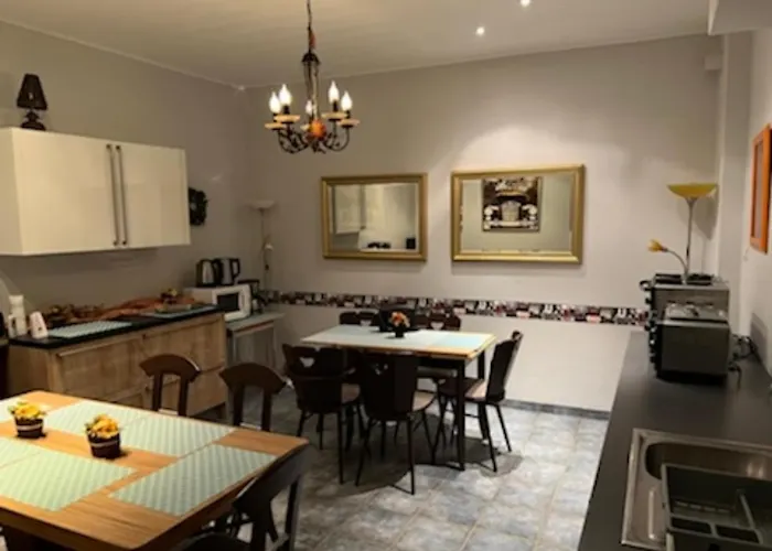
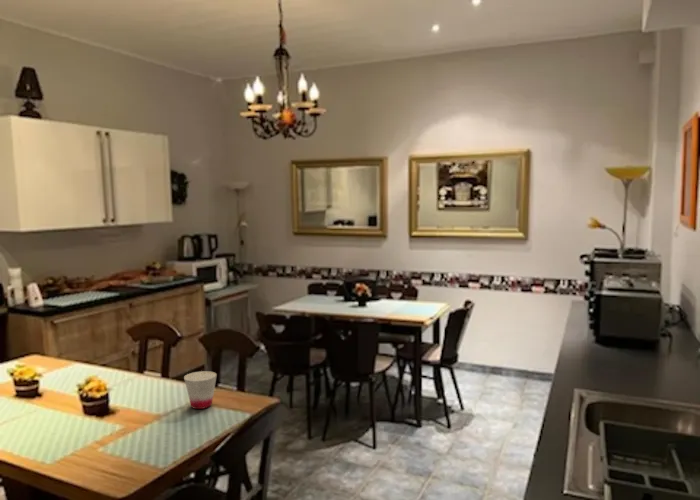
+ cup [183,370,218,410]
